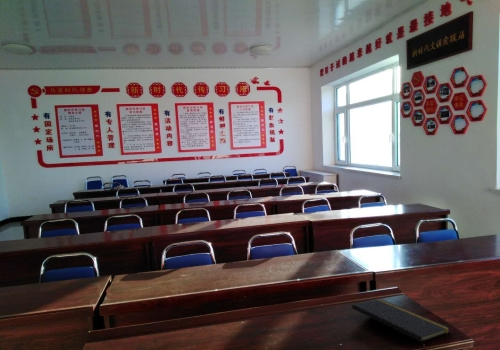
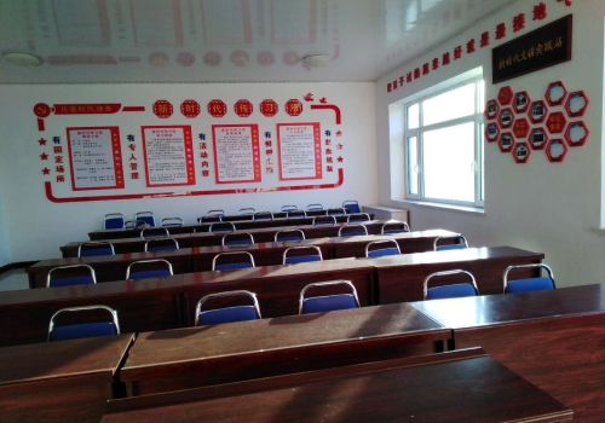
- notepad [351,298,451,350]
